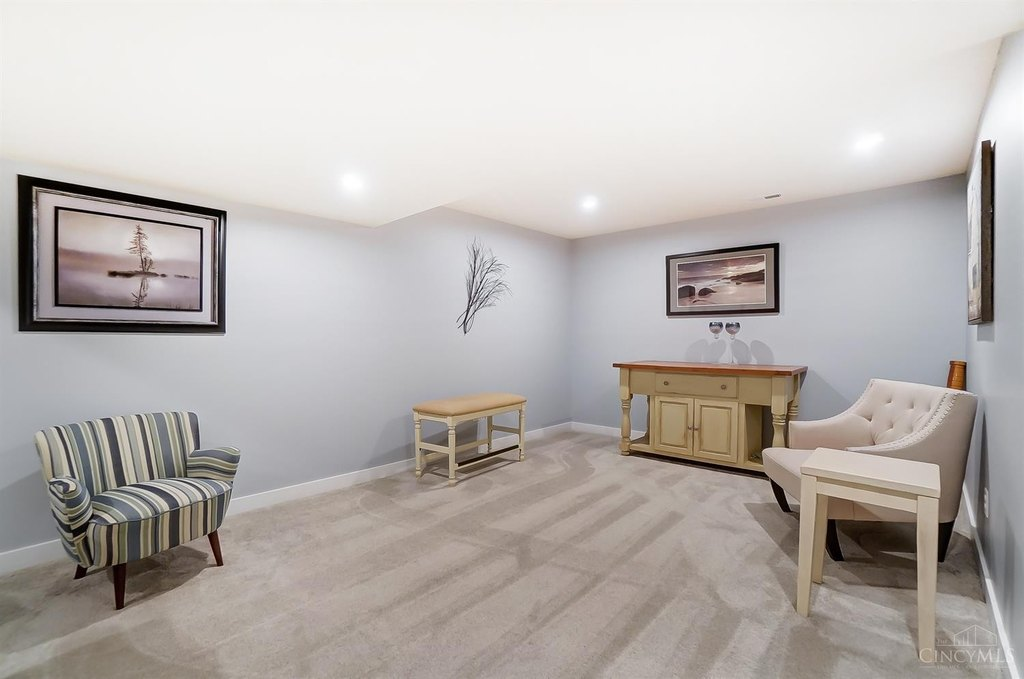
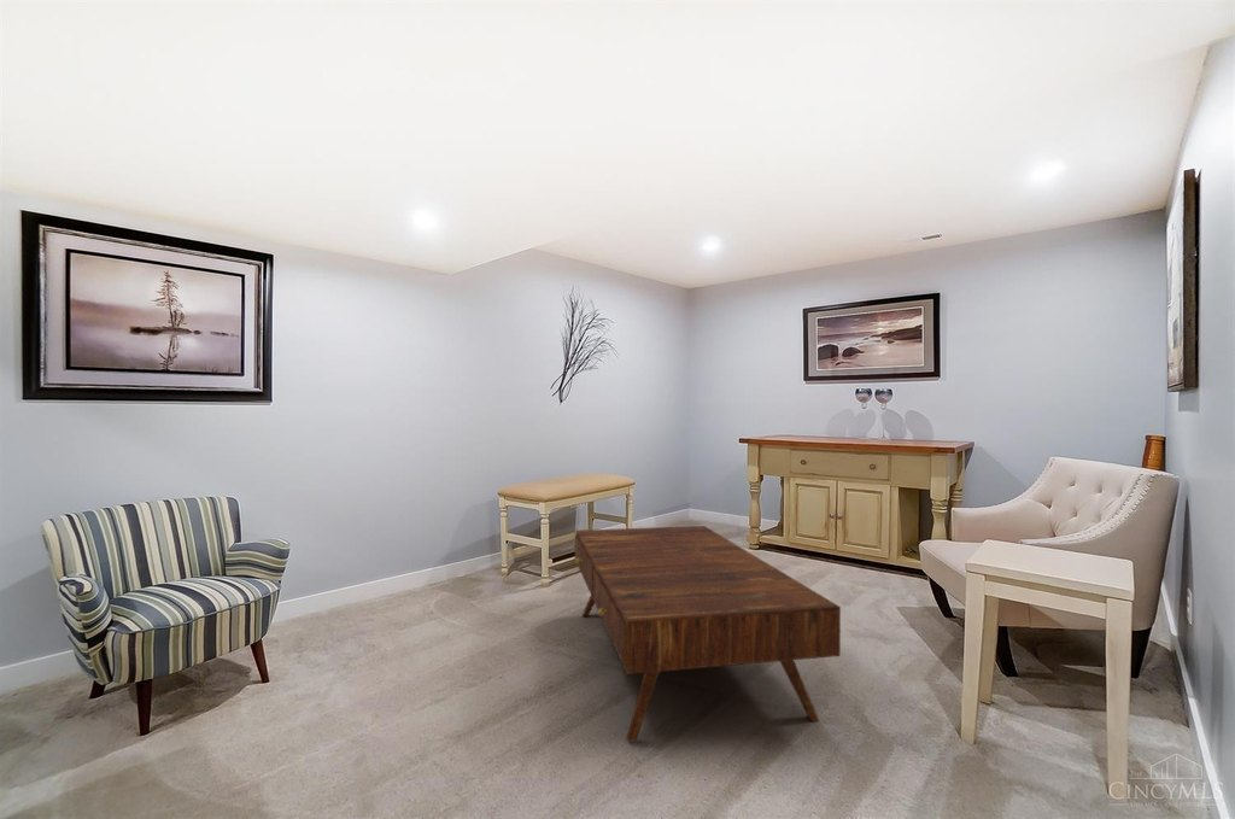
+ coffee table [574,525,842,743]
